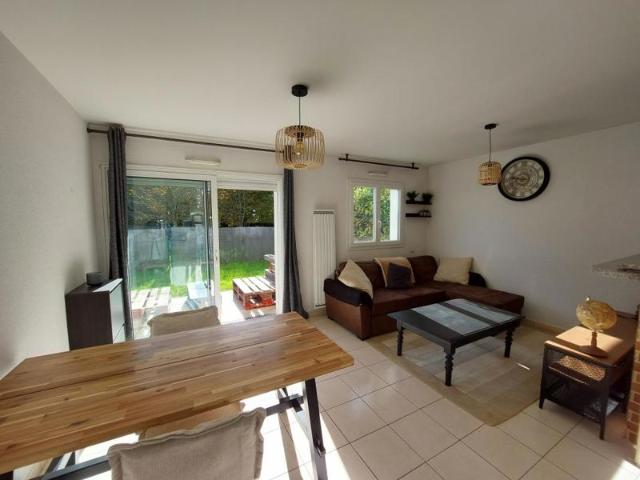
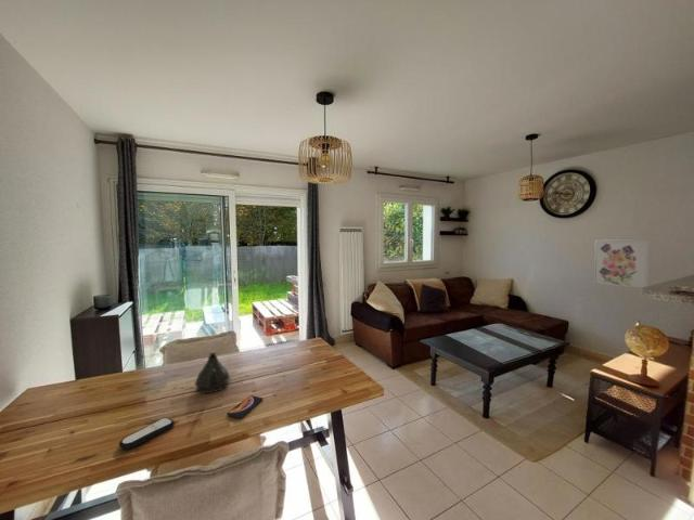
+ teapot [194,351,231,394]
+ remote control [118,416,176,451]
+ smartphone [226,394,264,419]
+ wall art [593,238,651,290]
